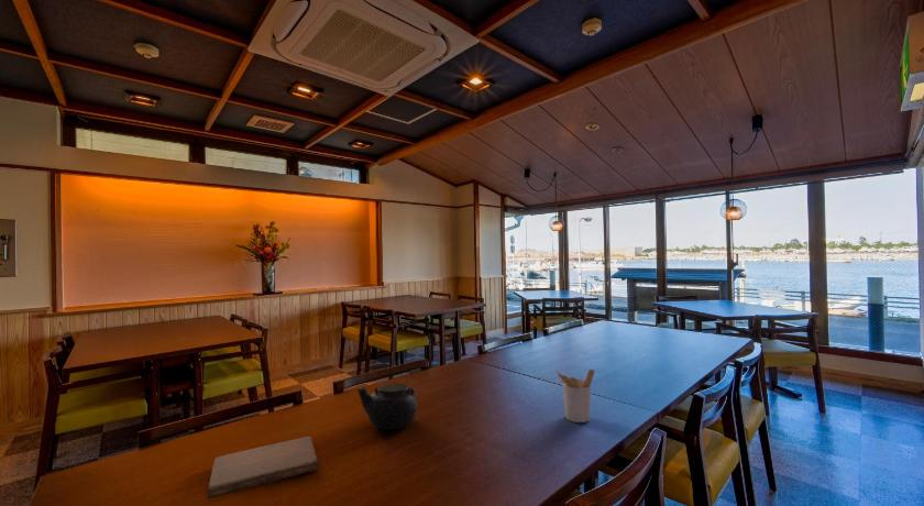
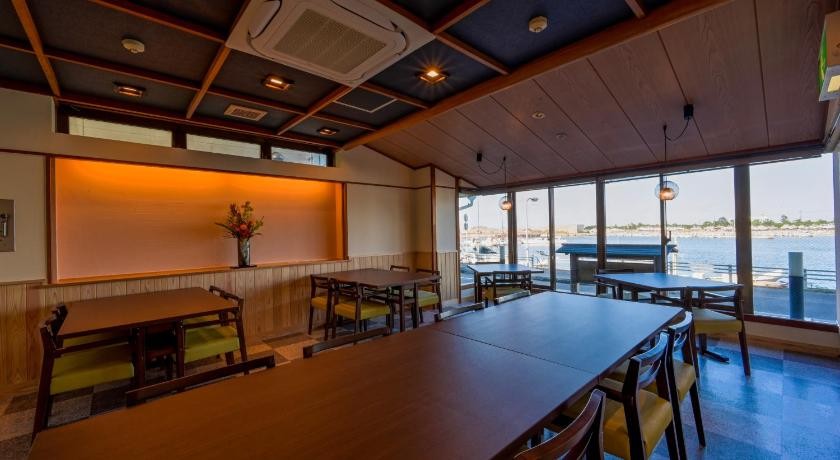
- teapot [355,382,418,431]
- notebook [206,436,319,501]
- utensil holder [556,369,595,424]
